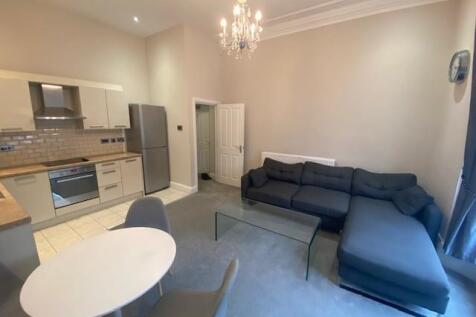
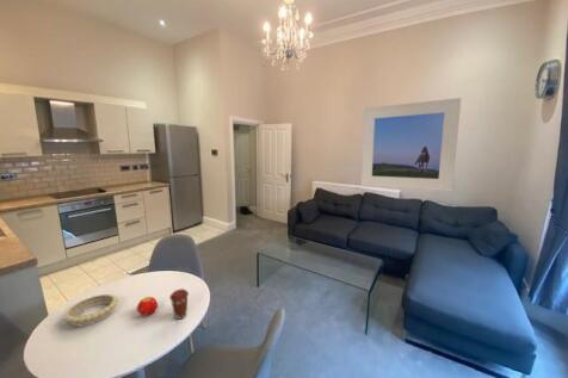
+ fruit [136,296,159,317]
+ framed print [359,97,462,193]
+ decorative bowl [63,293,119,327]
+ coffee cup [168,287,190,321]
